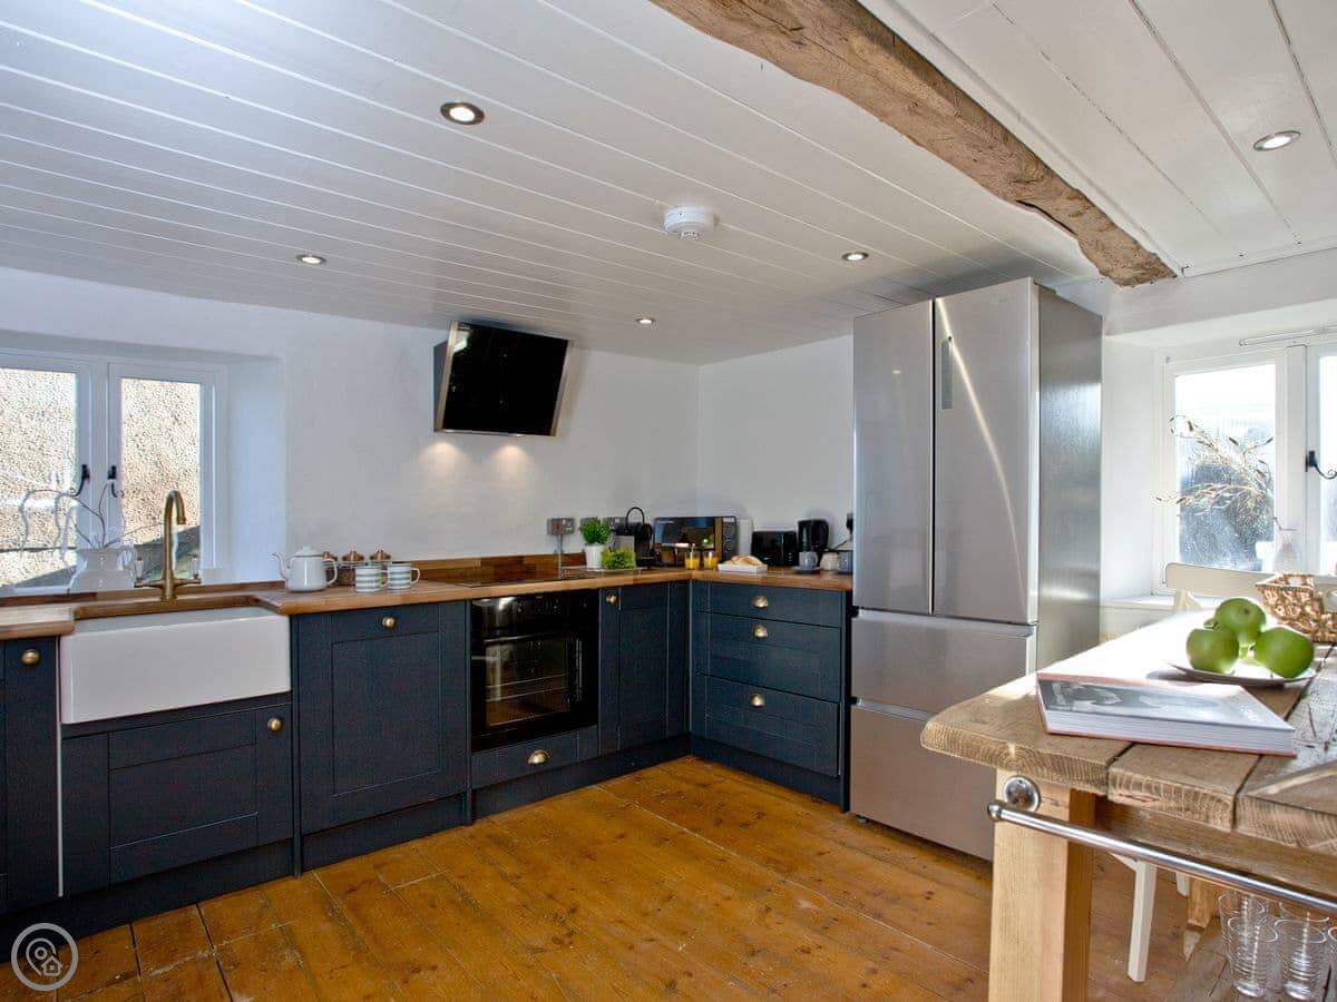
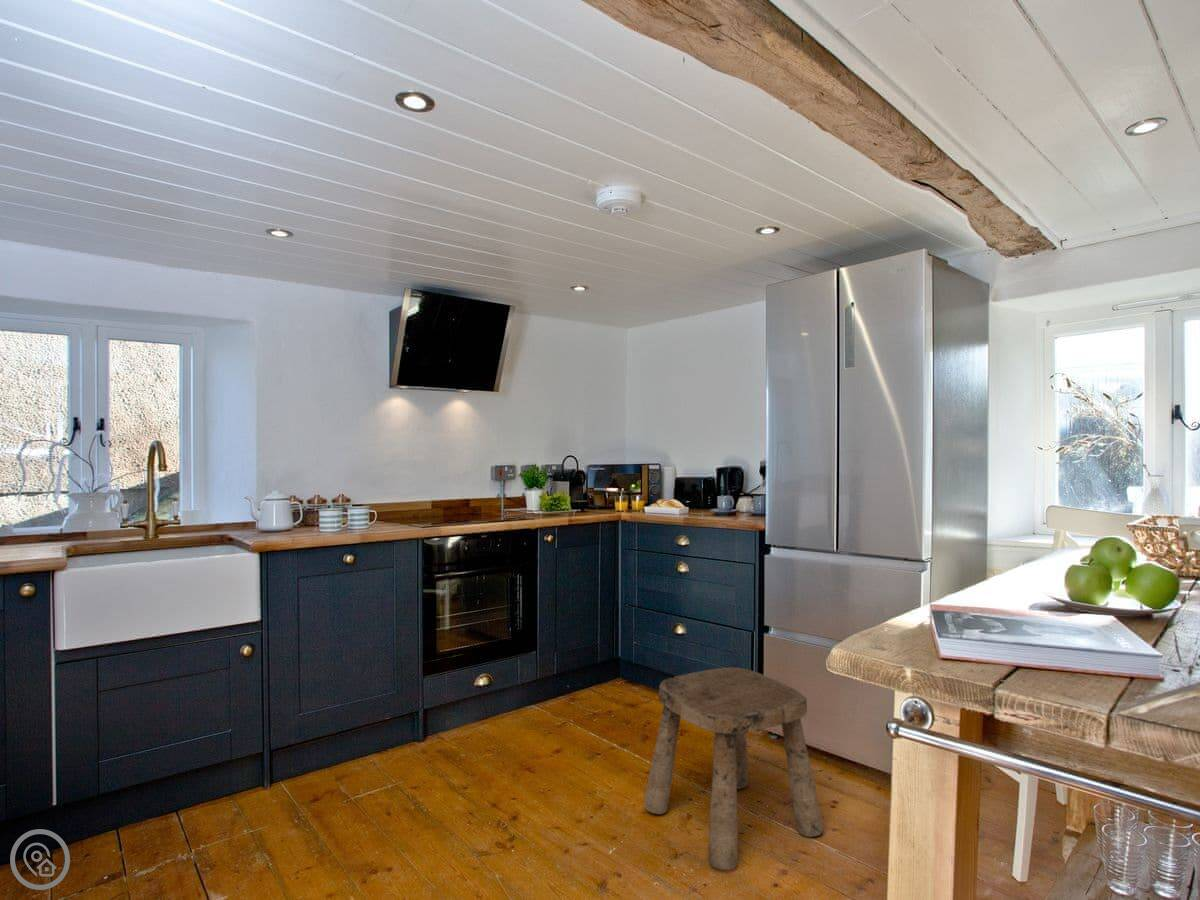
+ stool [643,667,825,871]
